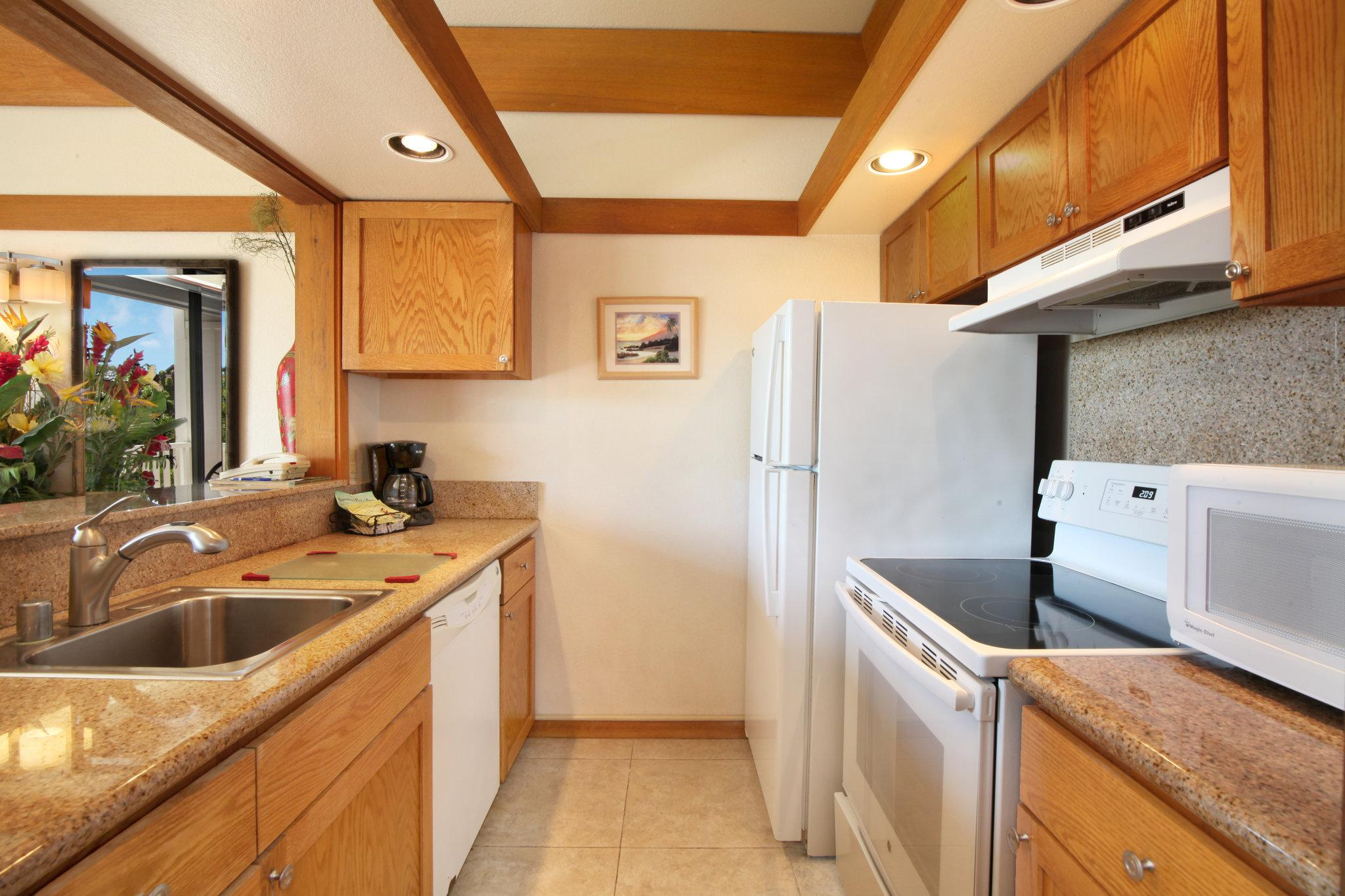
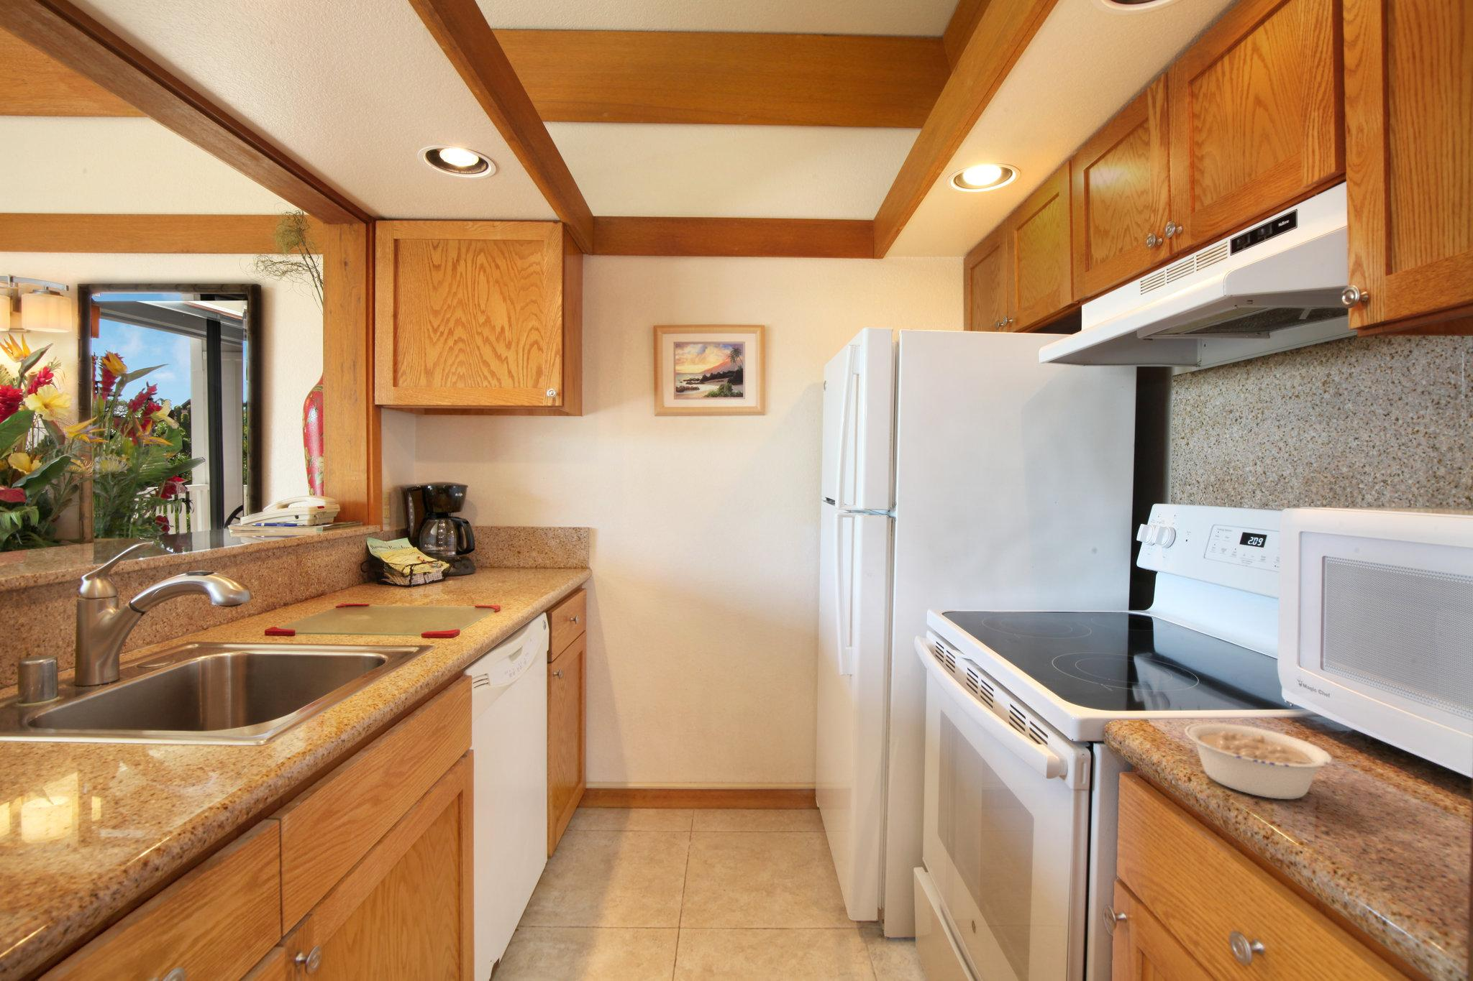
+ legume [1183,723,1365,800]
